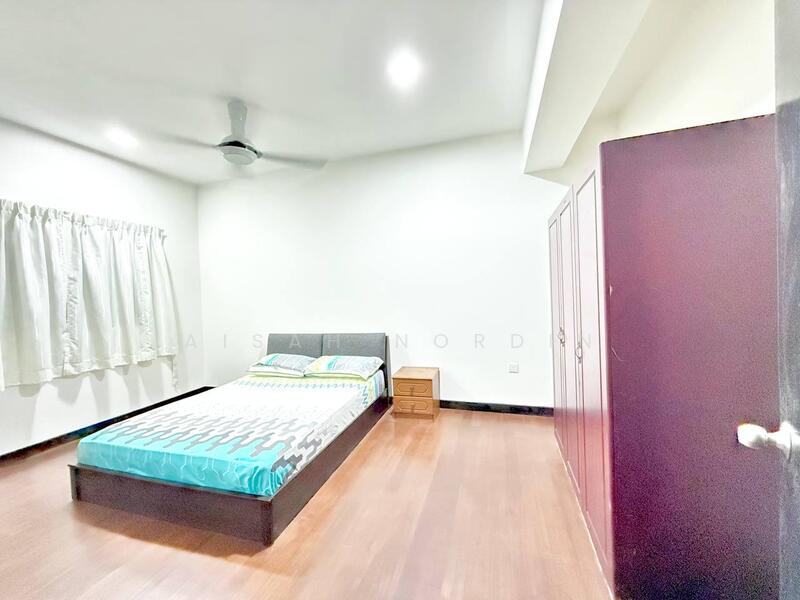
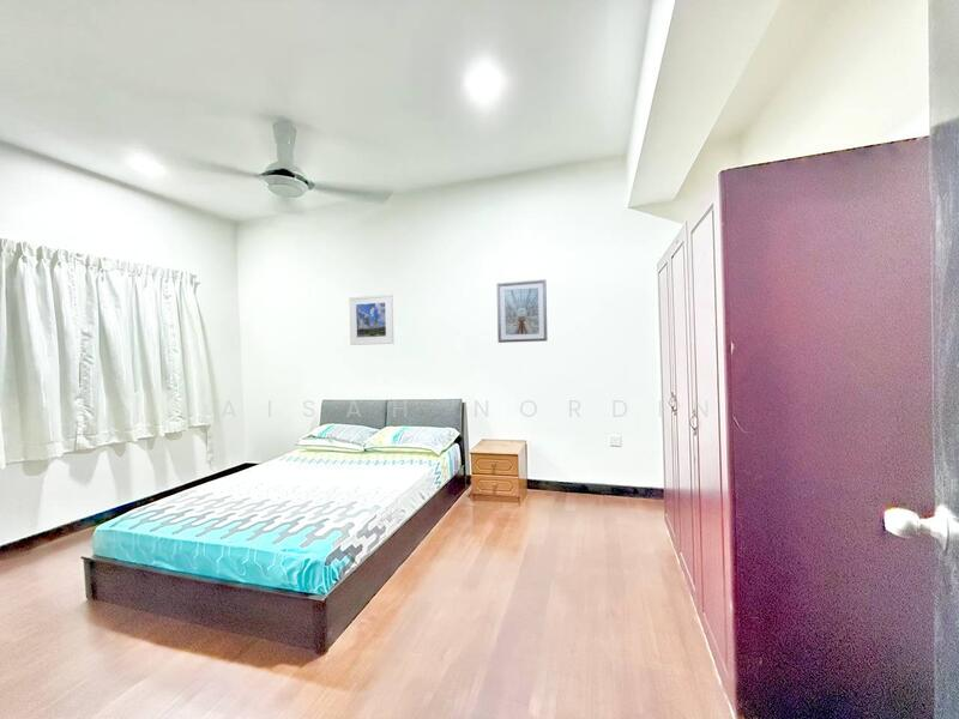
+ picture frame [495,278,549,344]
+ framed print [348,294,394,346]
